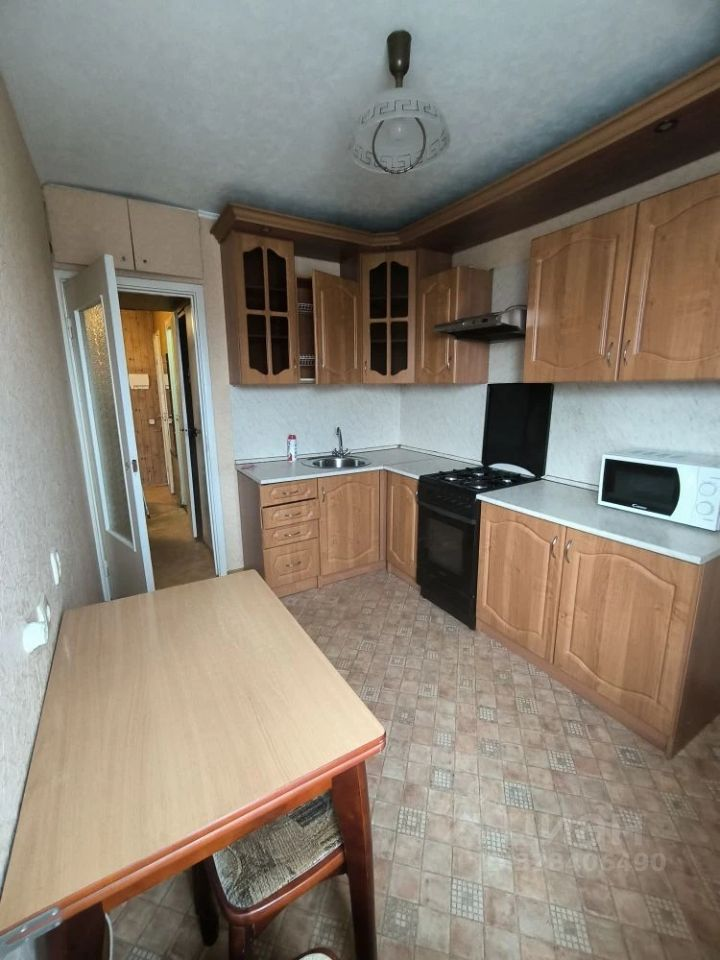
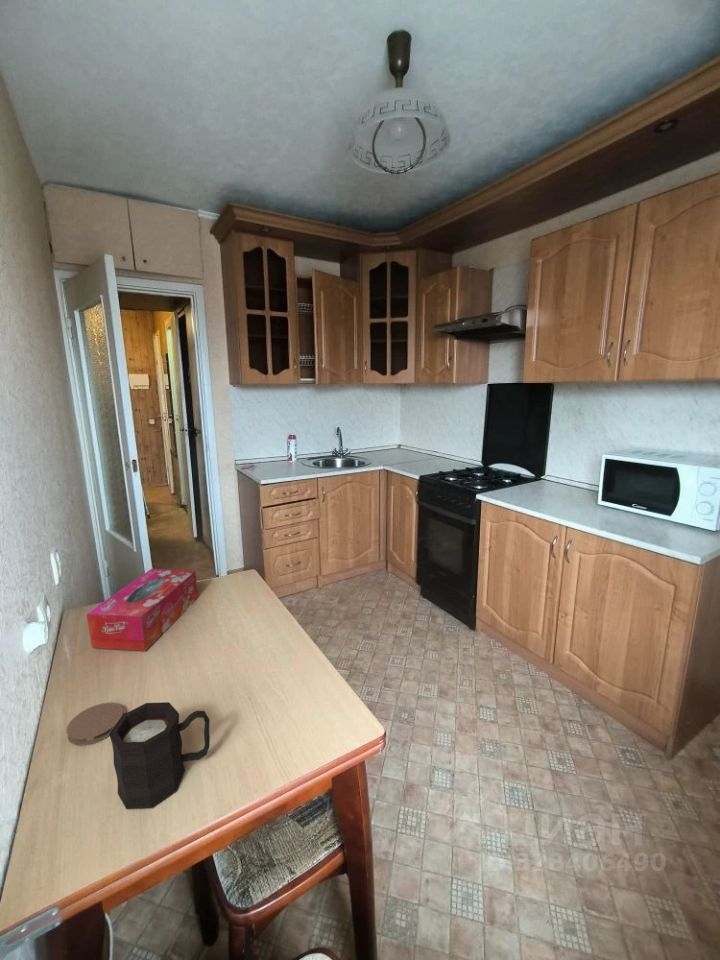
+ mug [109,701,211,810]
+ tissue box [86,568,199,652]
+ coaster [65,702,124,746]
